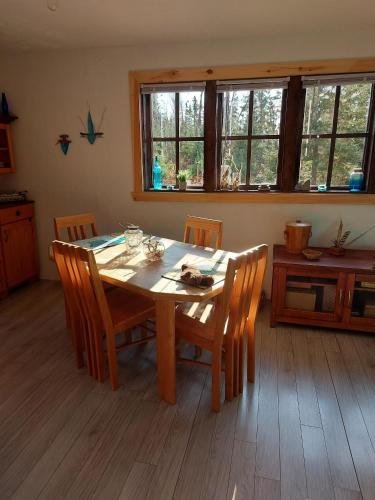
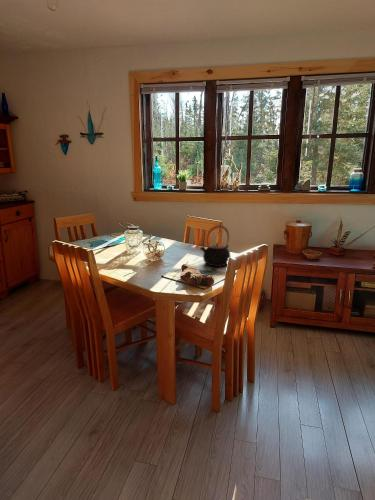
+ teapot [199,224,231,268]
